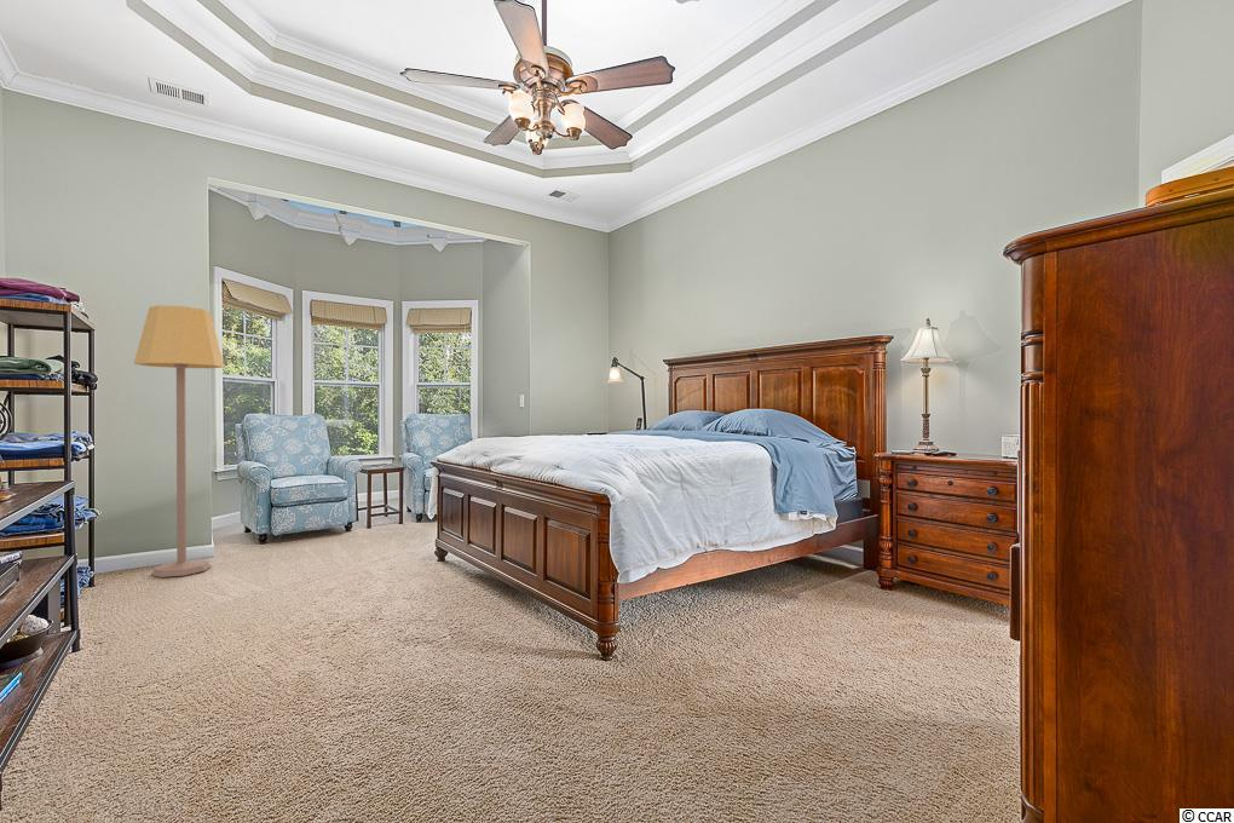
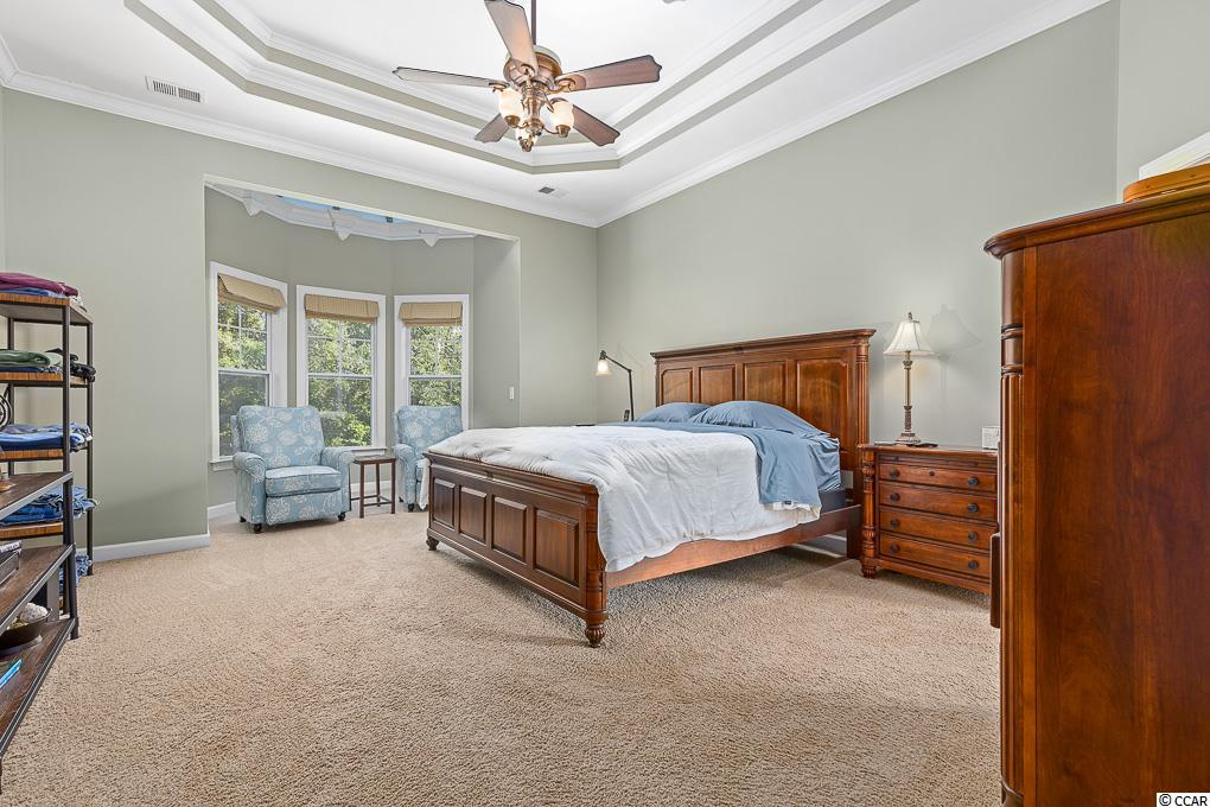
- lamp [133,304,225,579]
